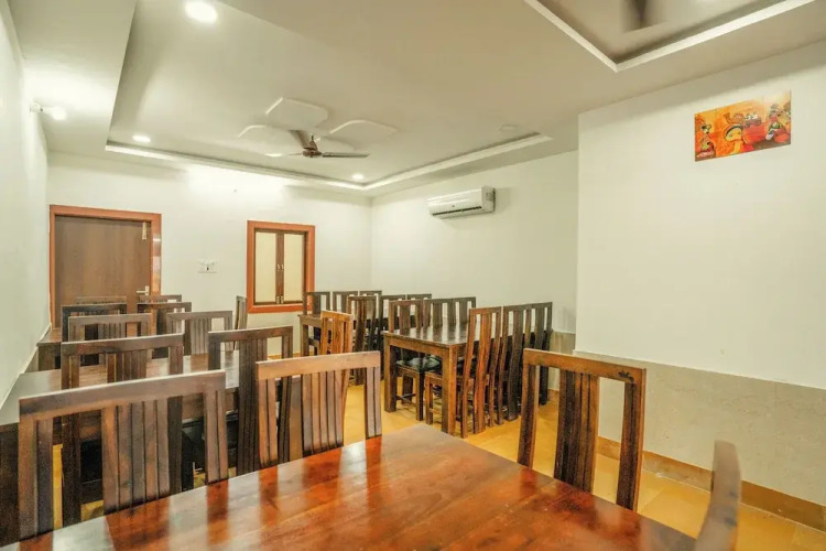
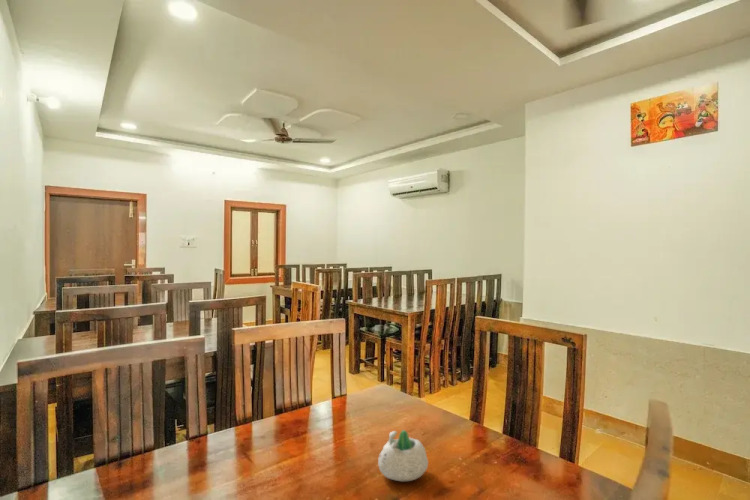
+ succulent planter [377,429,429,482]
